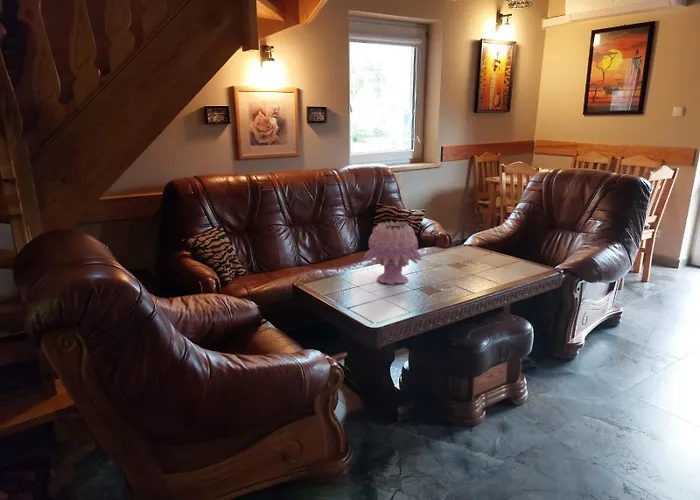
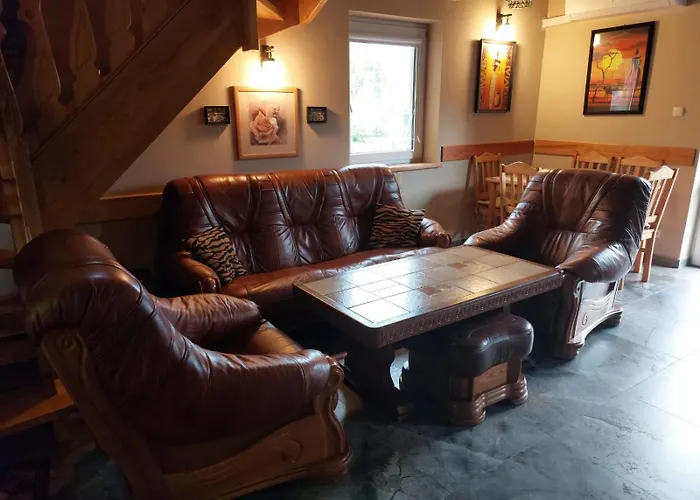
- decorative vase [363,220,424,286]
